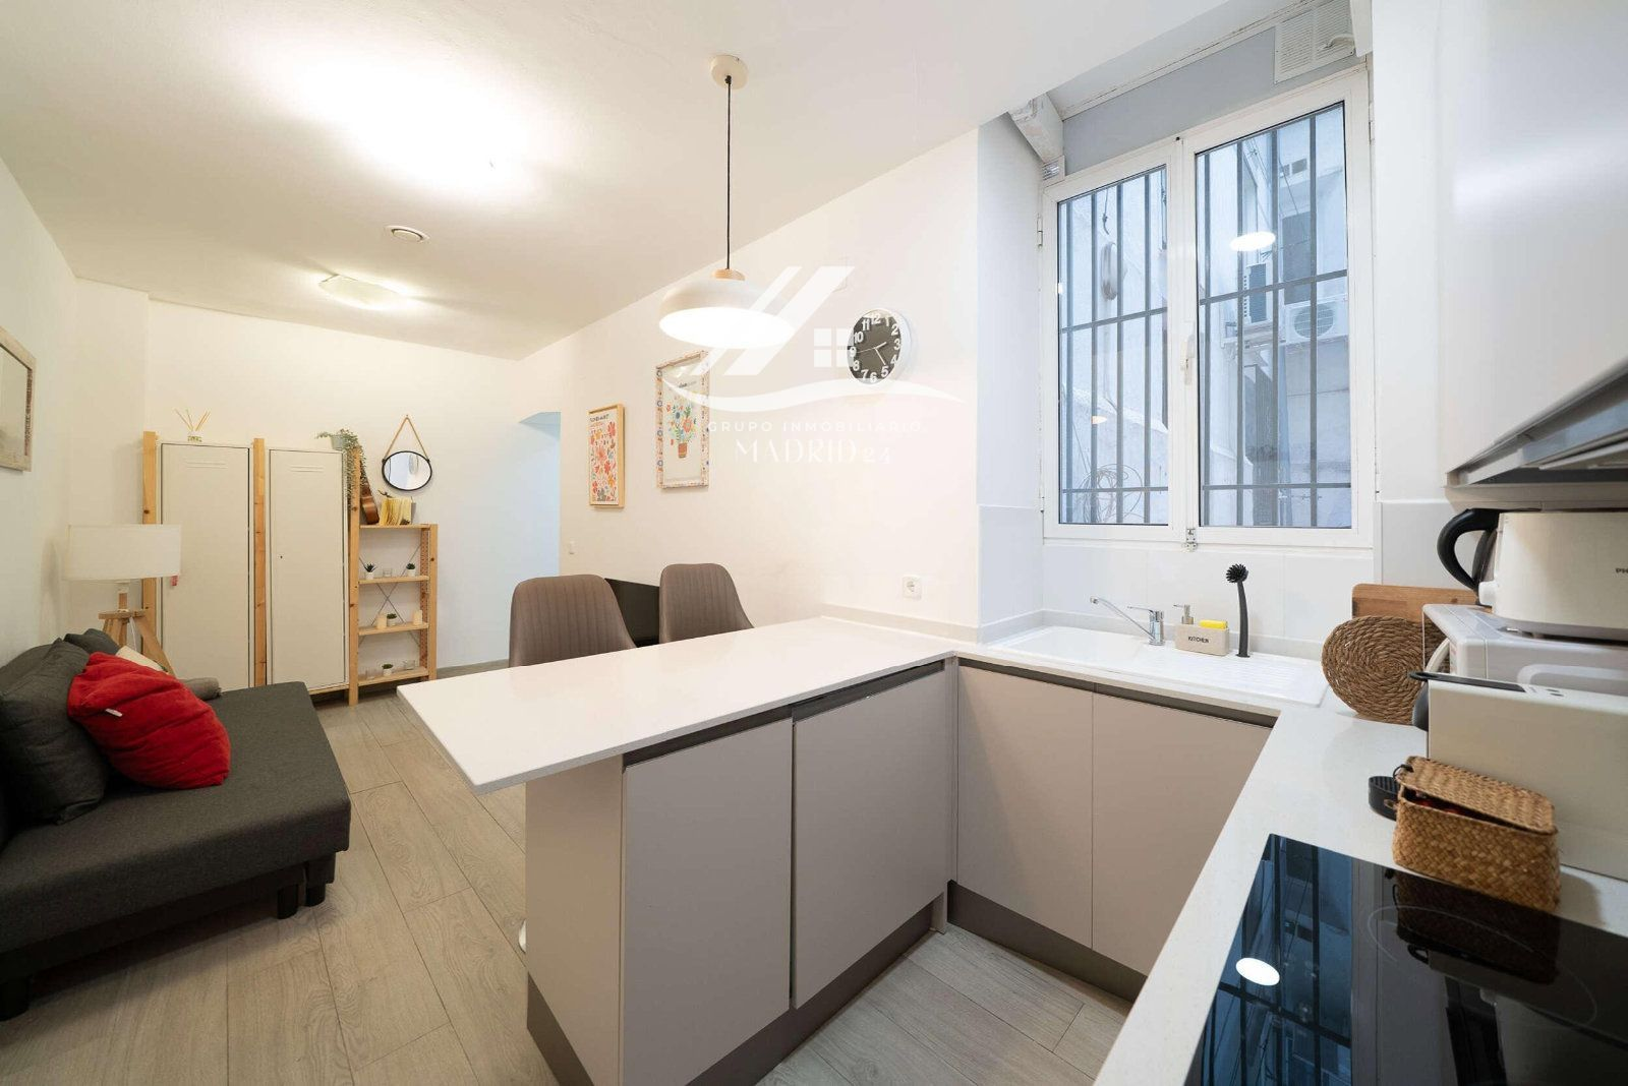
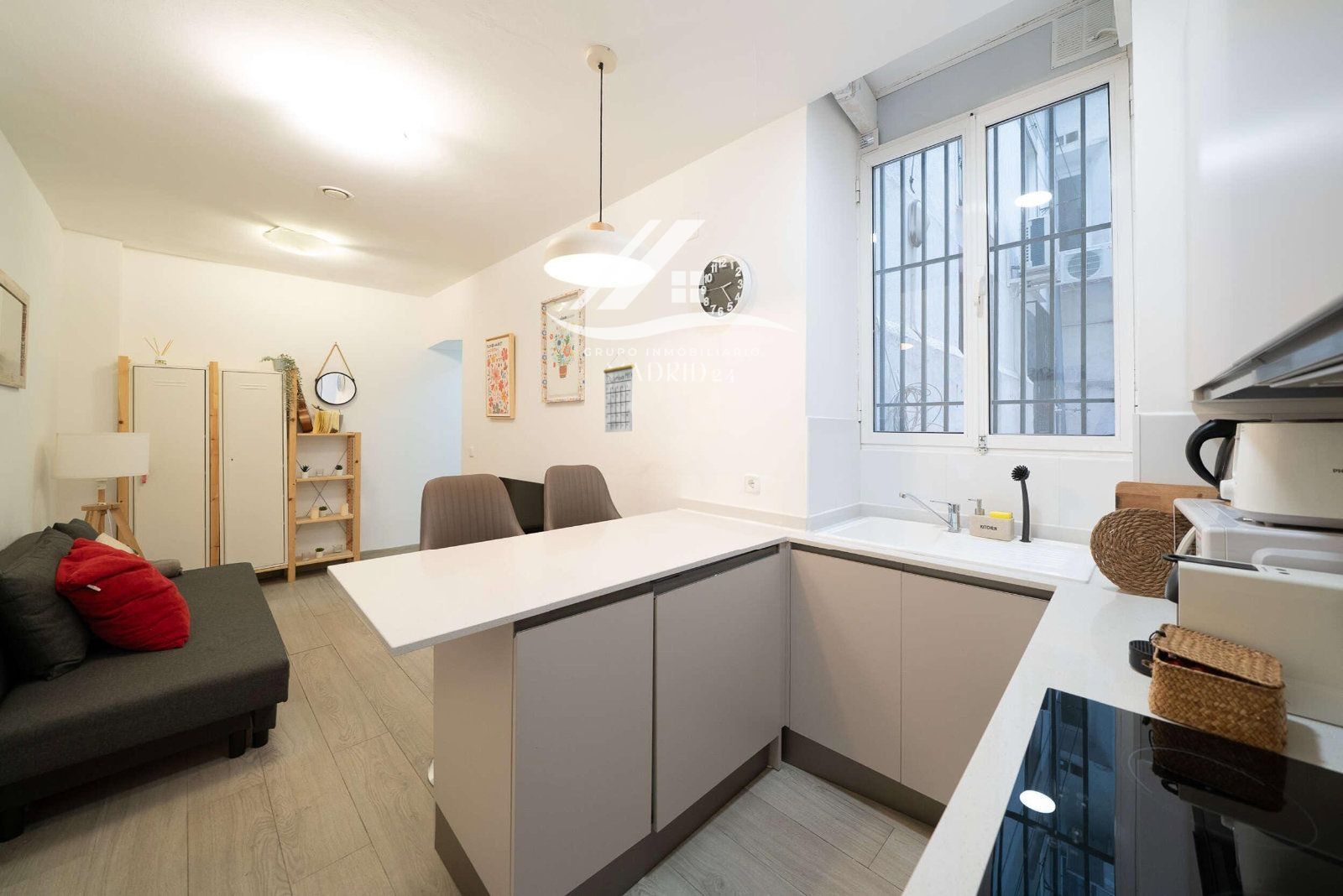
+ calendar [603,352,635,433]
